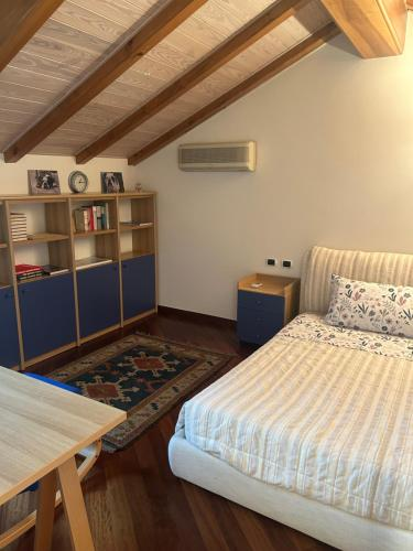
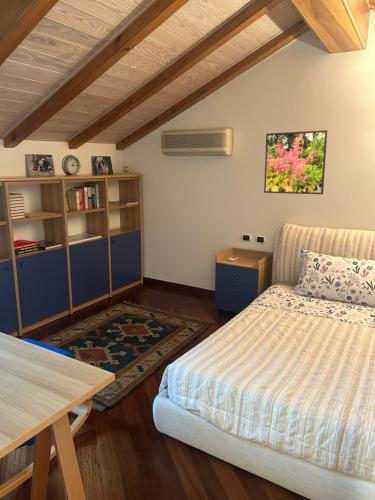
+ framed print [263,129,328,195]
